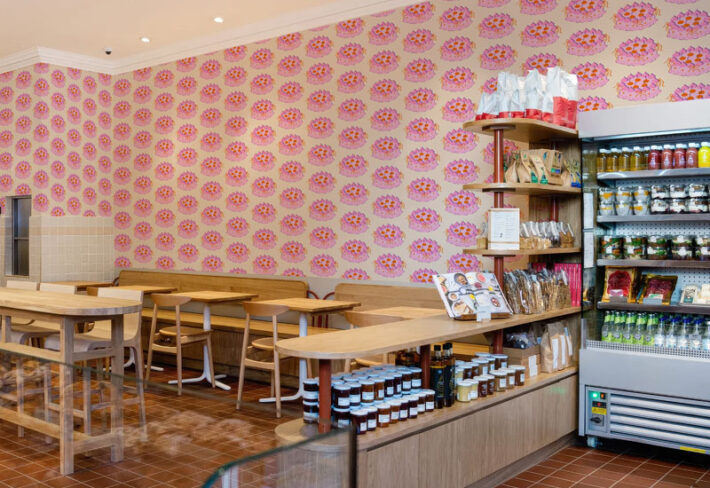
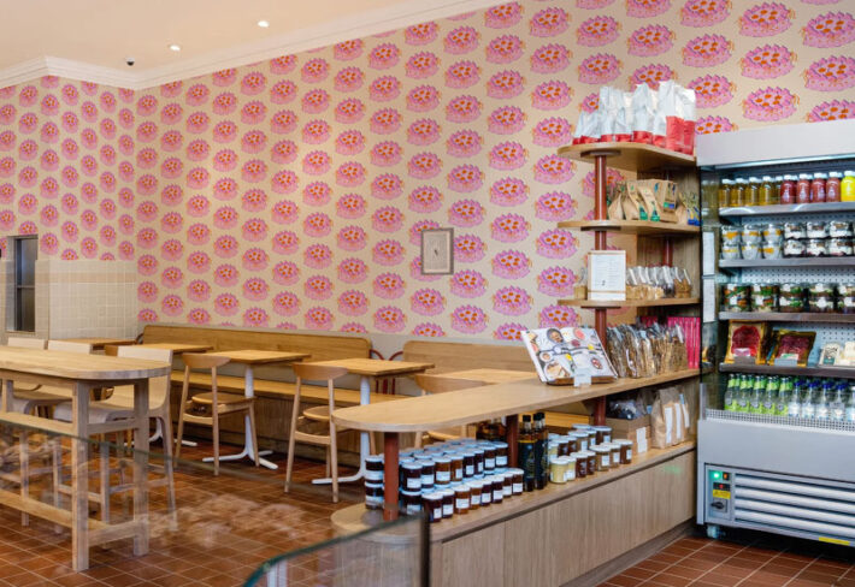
+ wall art [419,226,455,277]
